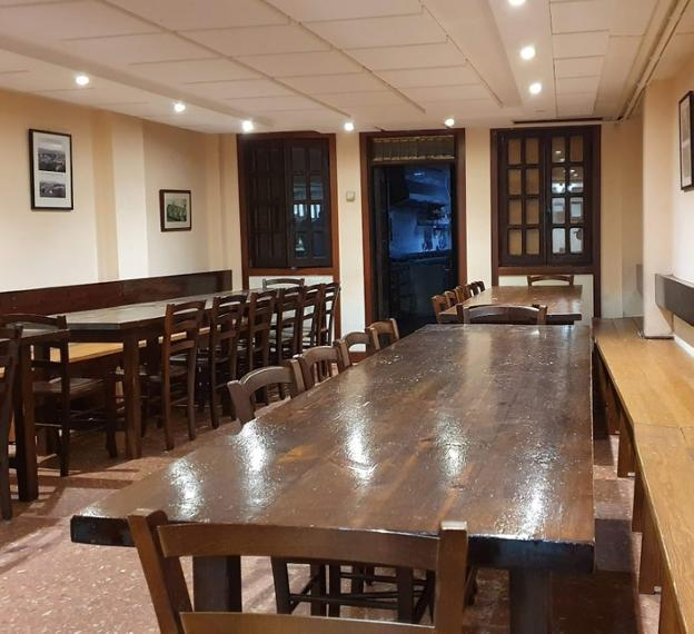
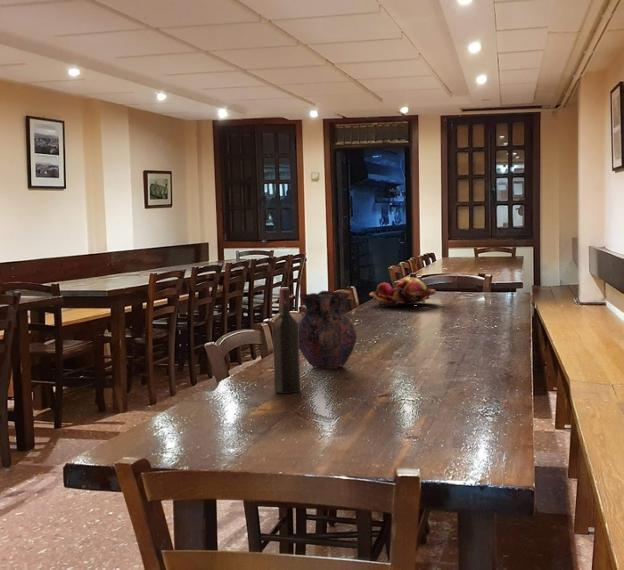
+ fruit basket [369,276,437,307]
+ wine bottle [272,287,301,394]
+ vase [298,290,358,370]
